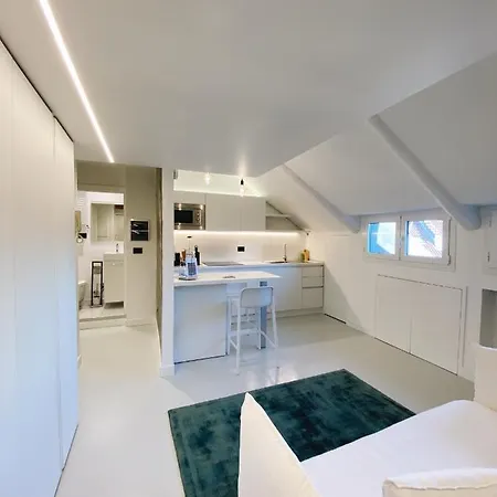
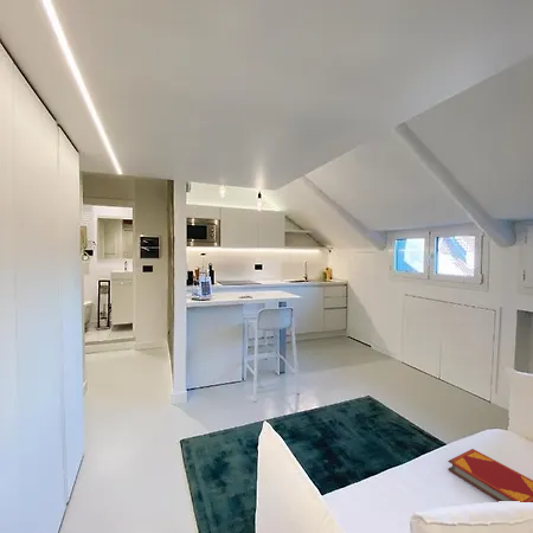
+ hardback book [447,448,533,502]
